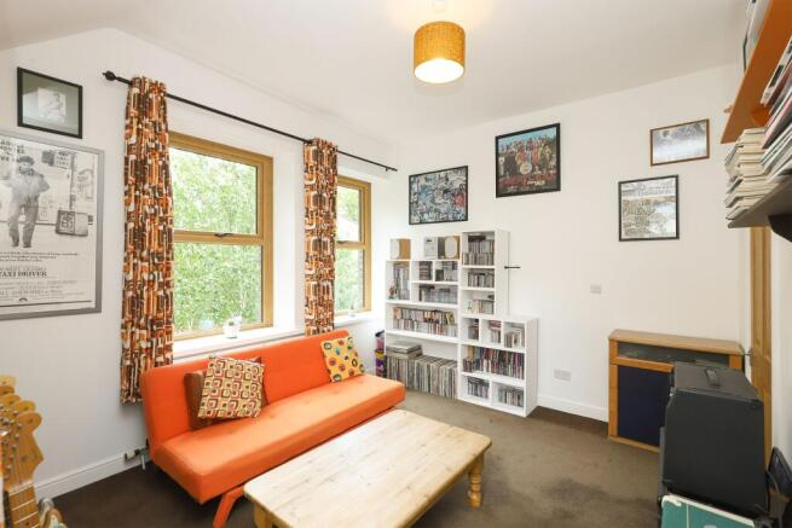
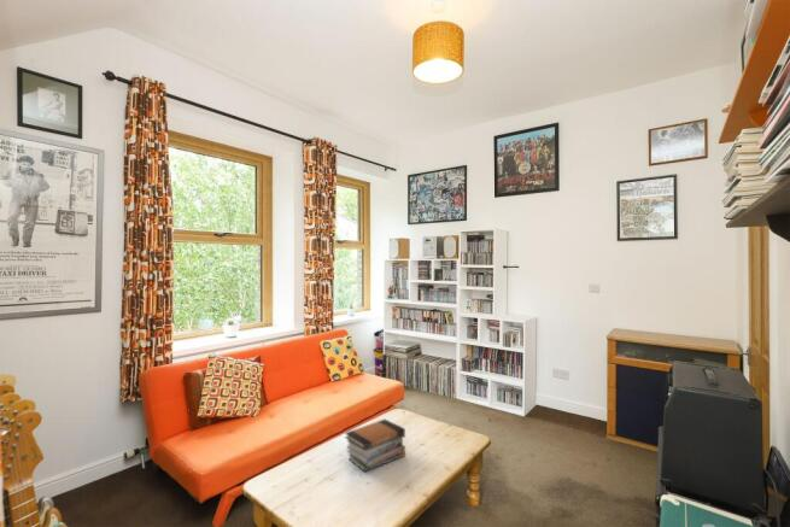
+ book stack [344,418,406,473]
